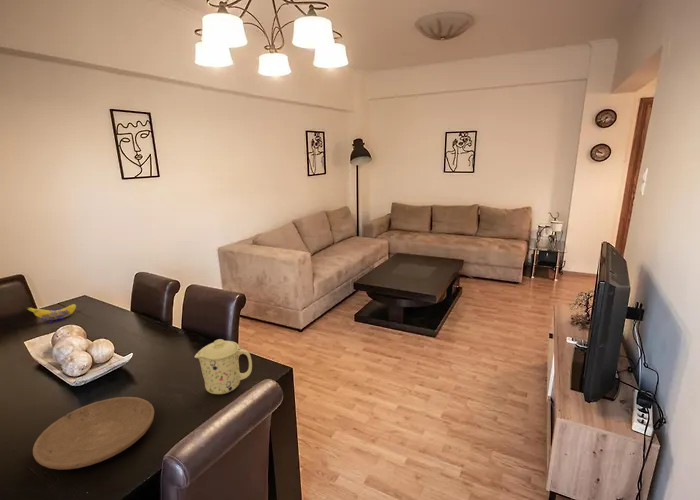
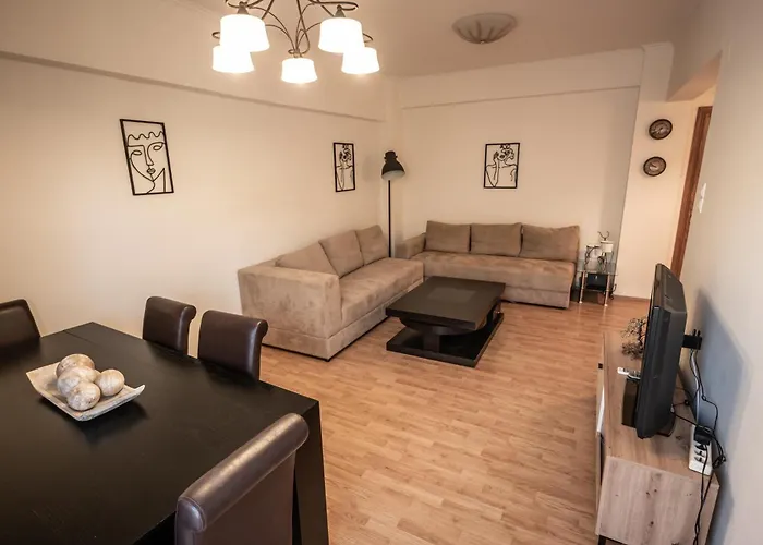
- banana [24,303,77,324]
- plate [32,396,155,471]
- mug [194,338,253,395]
